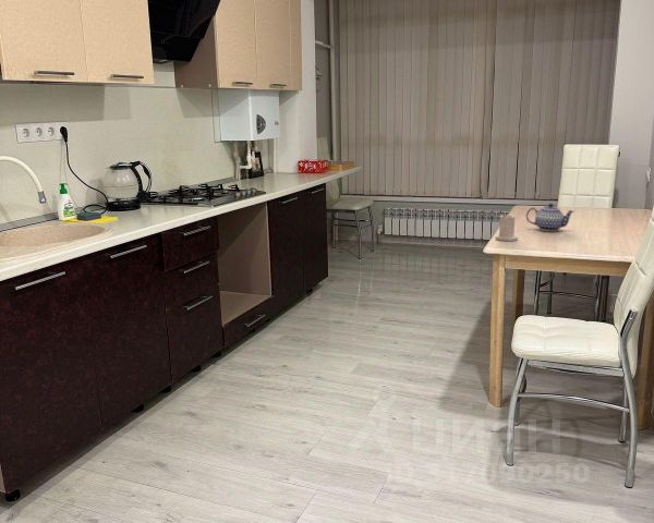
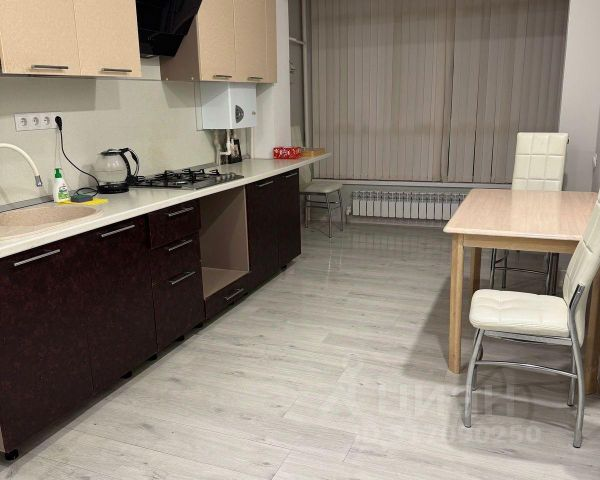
- teapot [525,203,576,232]
- candle [495,212,519,242]
